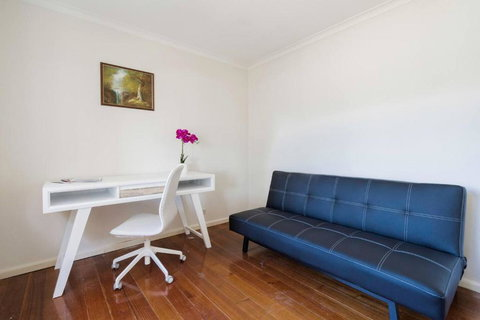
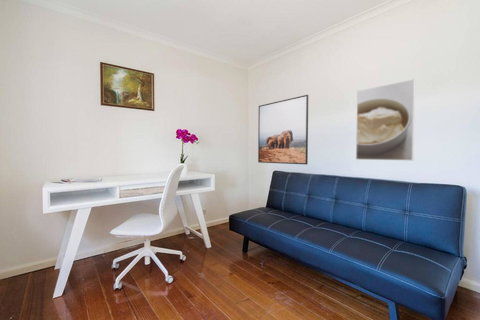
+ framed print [257,94,309,165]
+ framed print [355,79,416,162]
